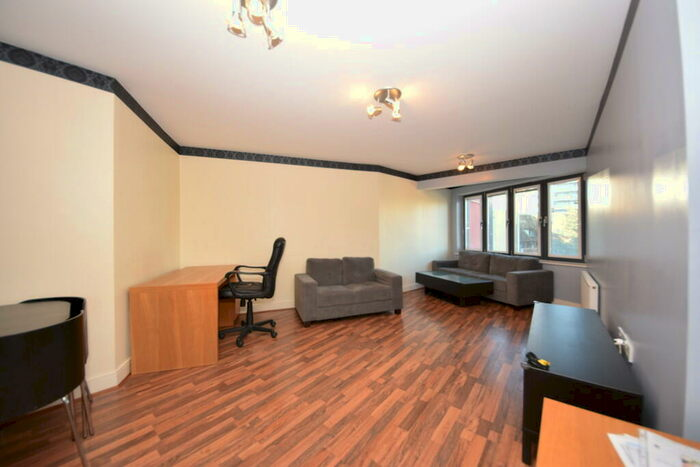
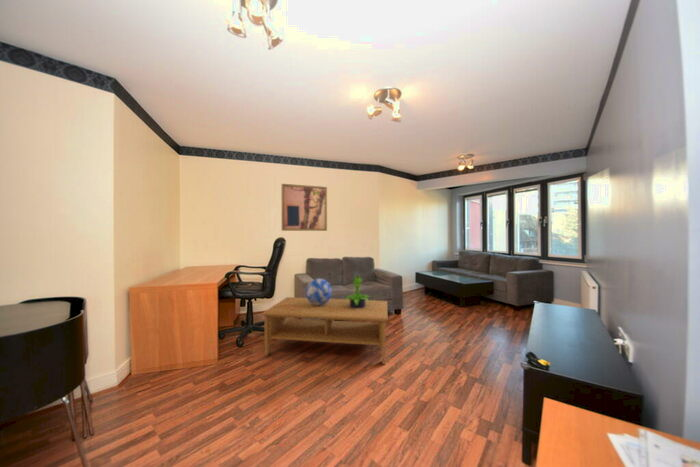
+ wall art [281,183,328,232]
+ decorative globe [305,278,333,305]
+ coffee table [260,296,389,366]
+ potted plant [344,275,373,308]
